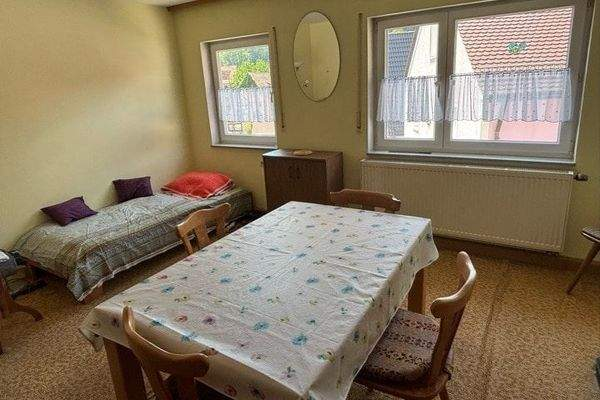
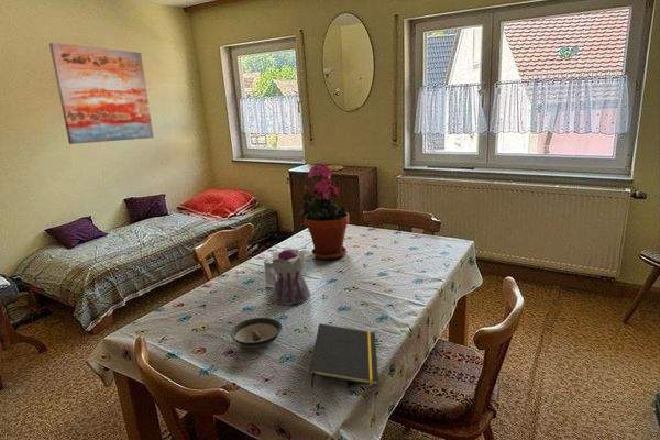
+ teapot [262,248,315,306]
+ notepad [309,322,380,389]
+ wall art [48,42,155,145]
+ potted plant [299,162,351,261]
+ saucer [229,316,284,349]
